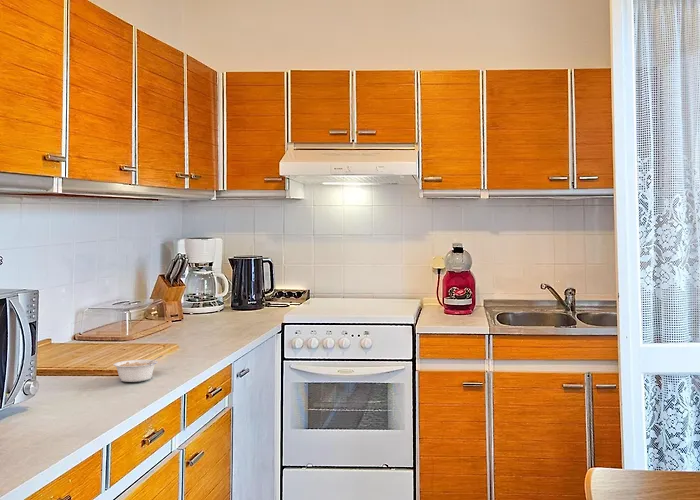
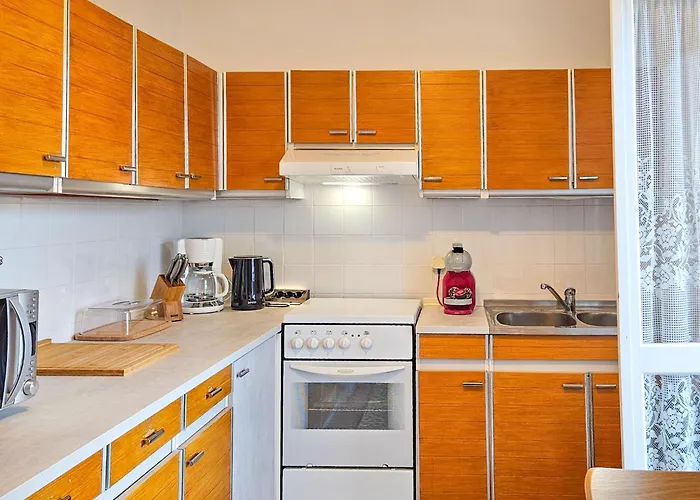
- legume [112,355,163,383]
